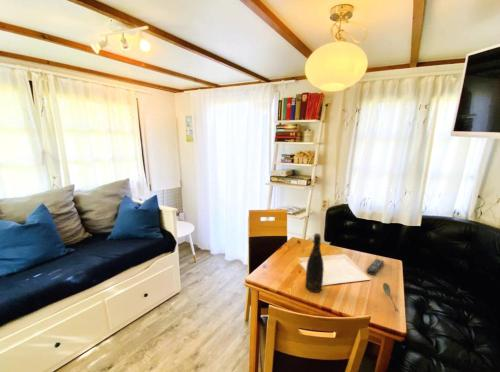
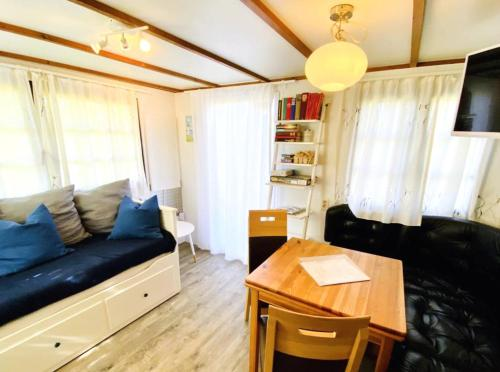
- soupspoon [382,282,399,313]
- remote control [366,258,385,276]
- bottle [304,232,325,293]
